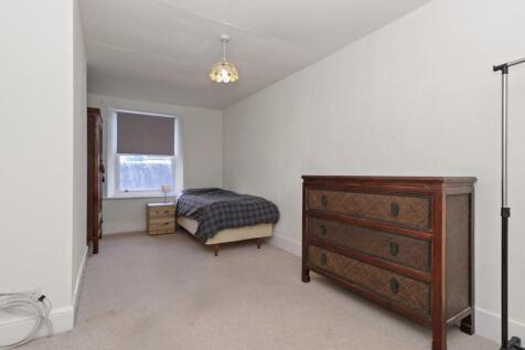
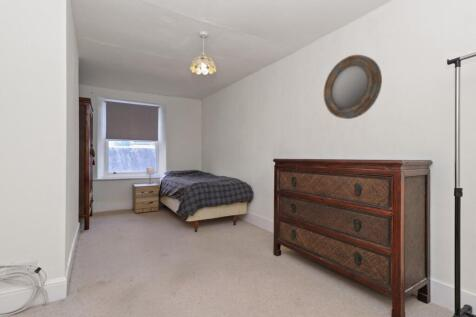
+ home mirror [323,54,383,120]
